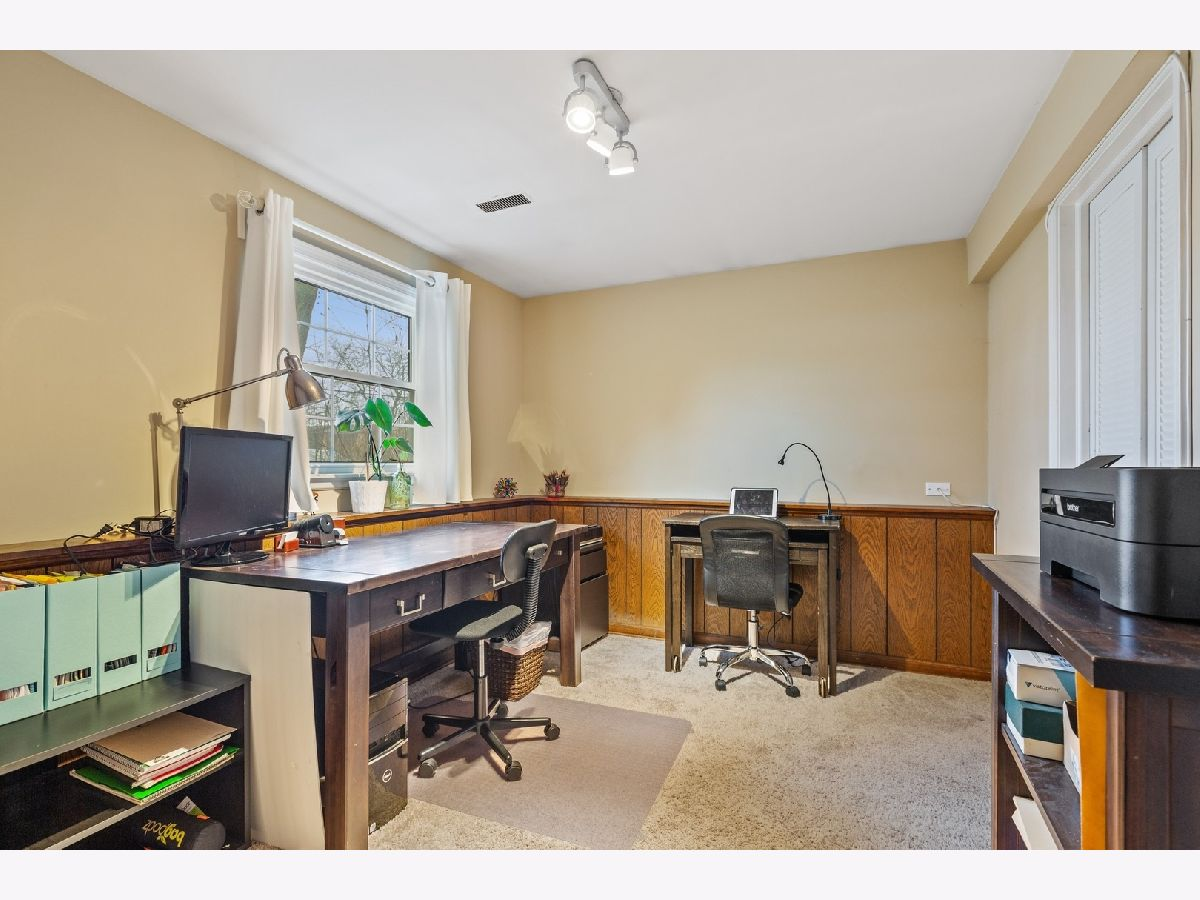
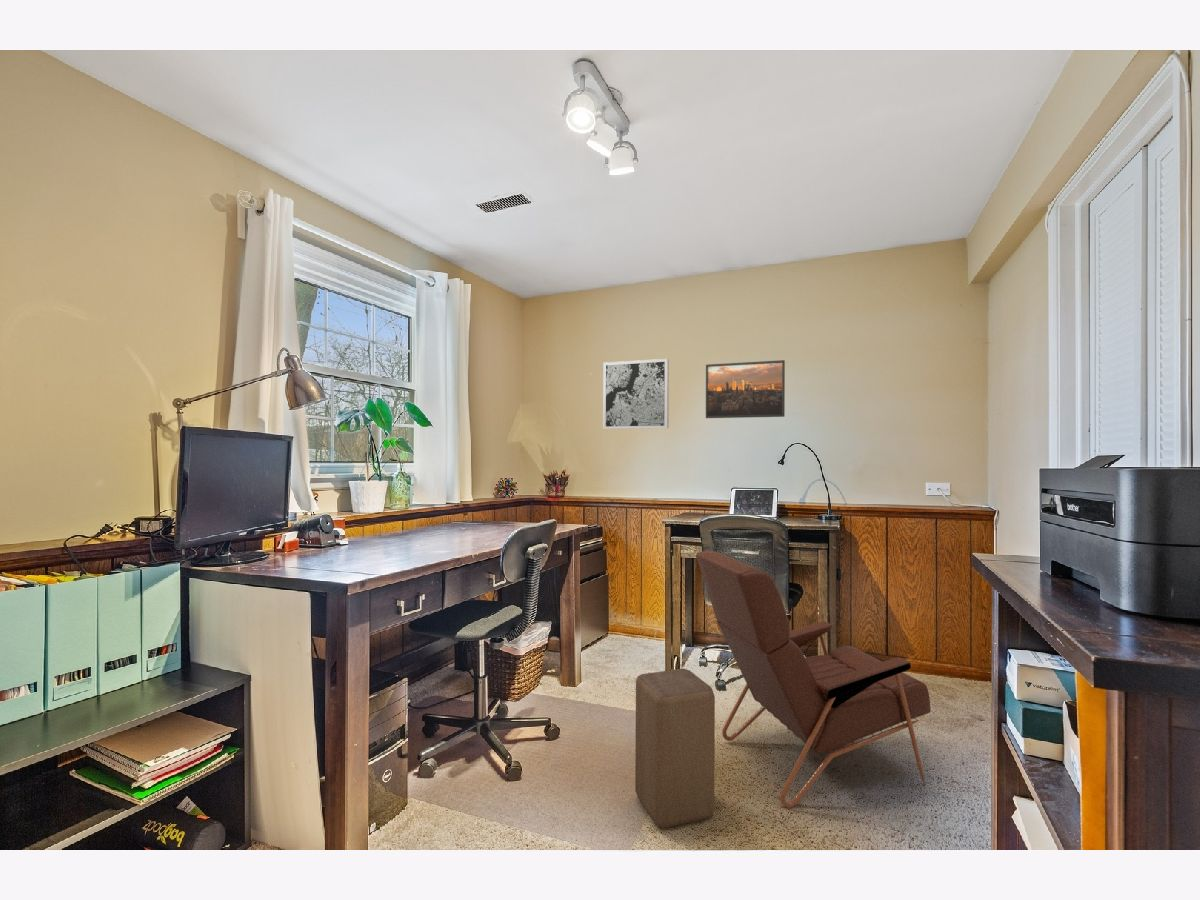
+ wall art [602,358,670,430]
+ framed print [705,359,786,419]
+ stool [634,668,716,829]
+ armchair [695,550,932,809]
